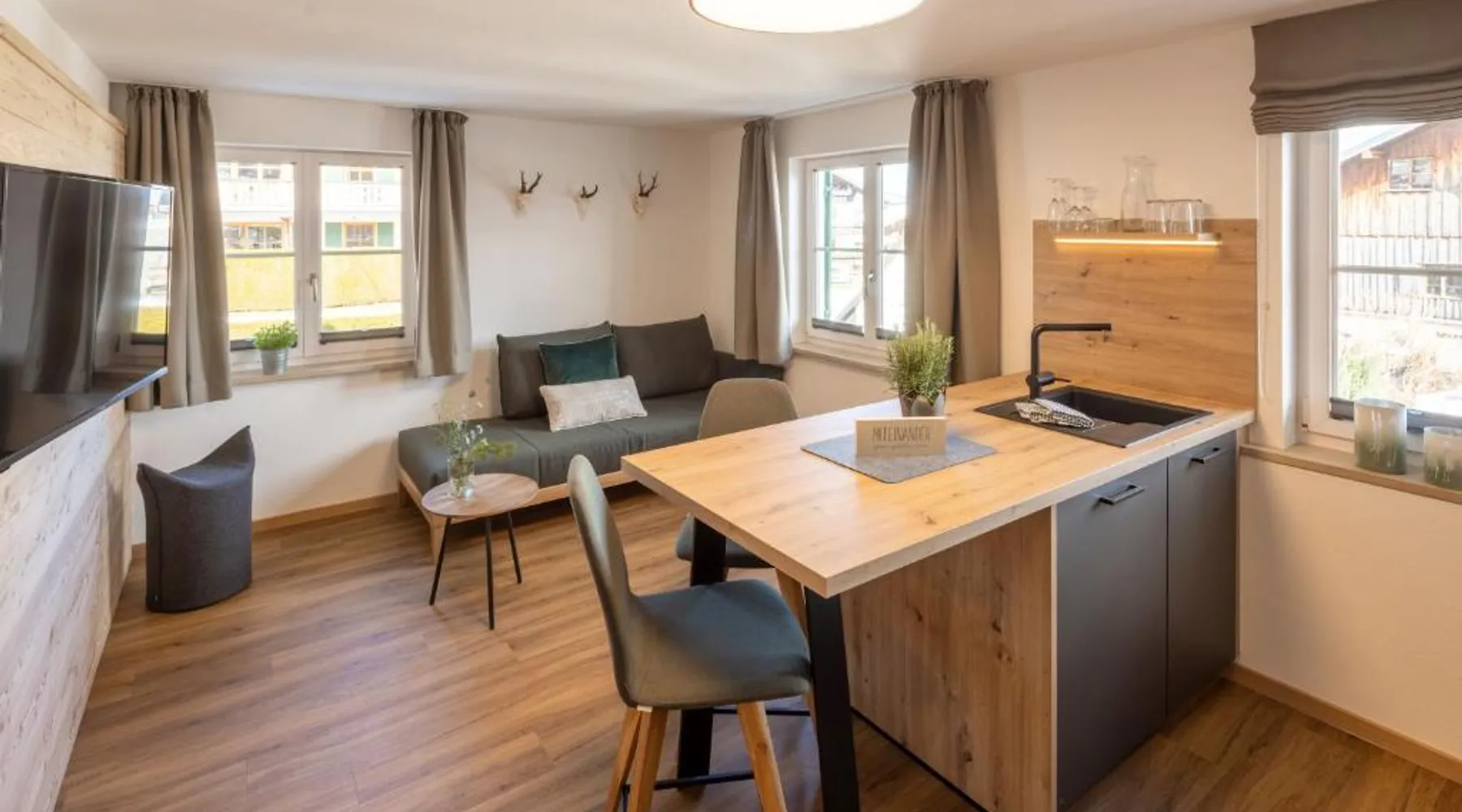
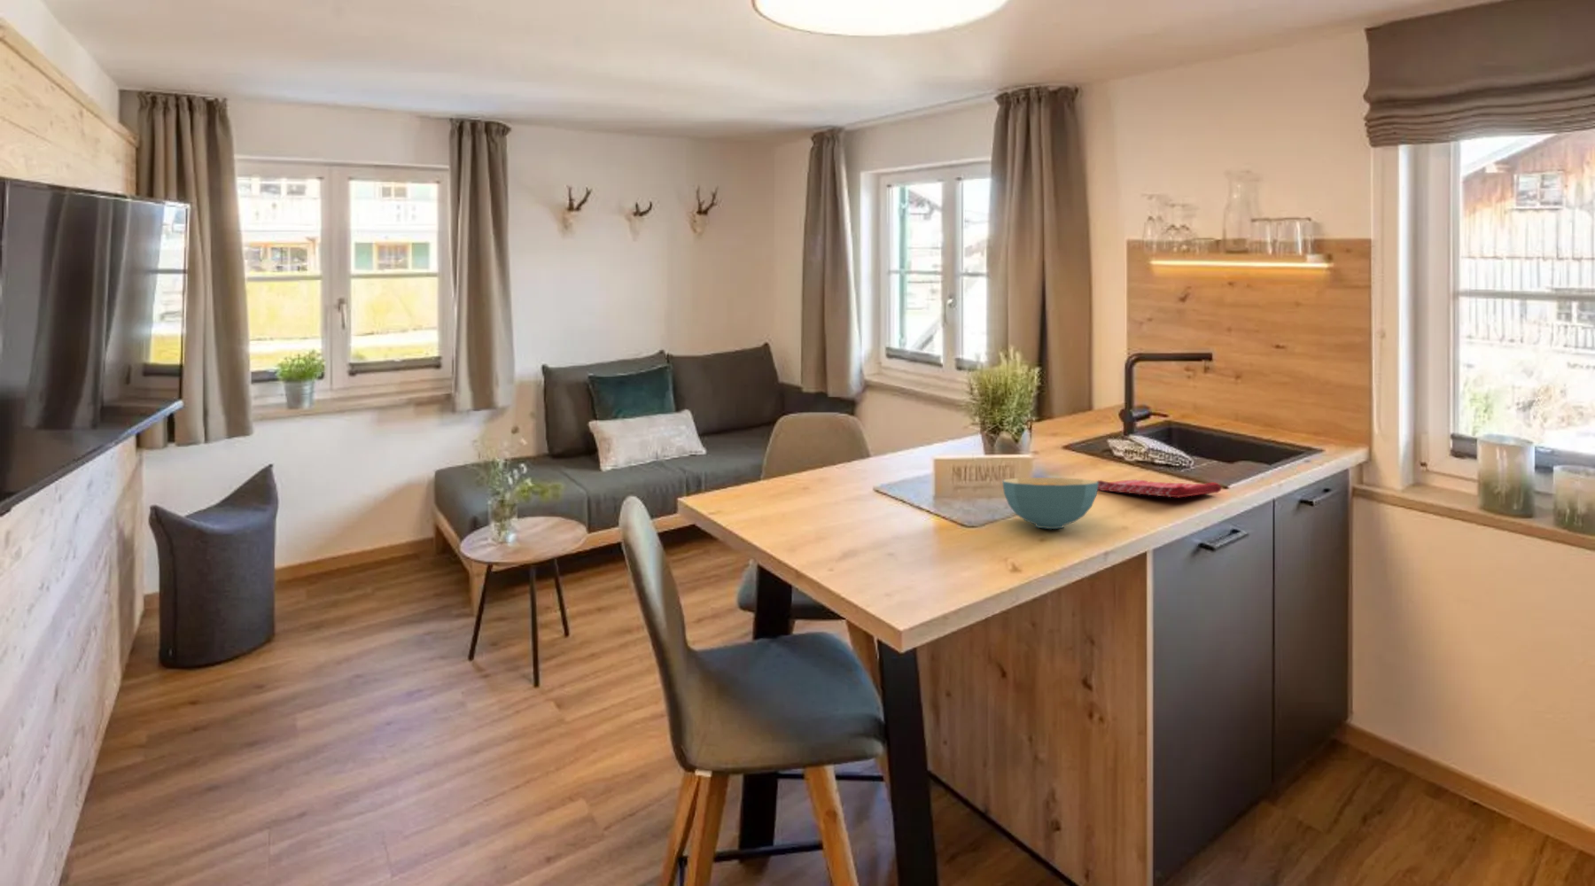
+ cereal bowl [1002,477,1098,530]
+ dish towel [1098,478,1222,498]
